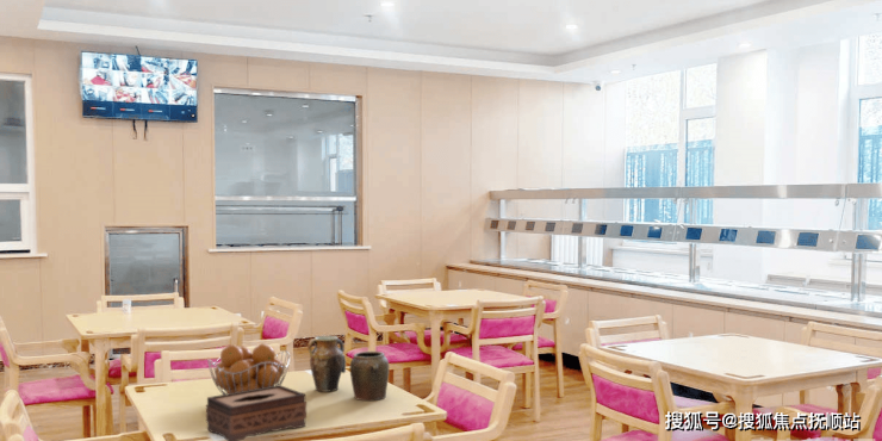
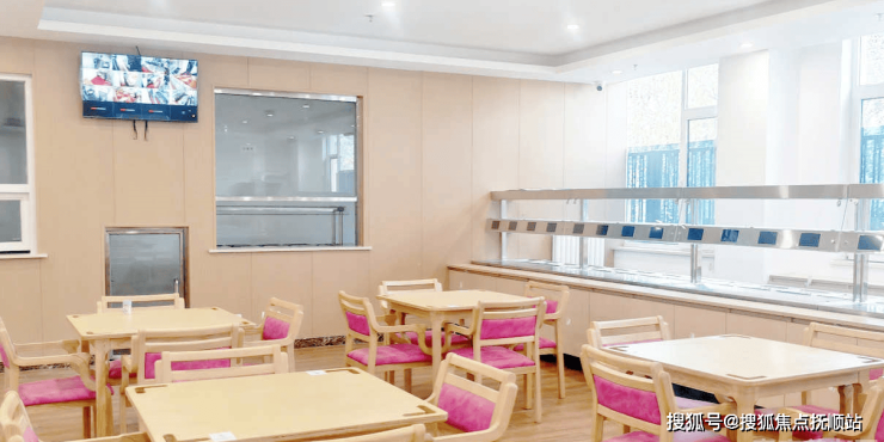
- jar set [306,335,390,402]
- fruit basket [206,342,291,395]
- tissue box [205,384,308,441]
